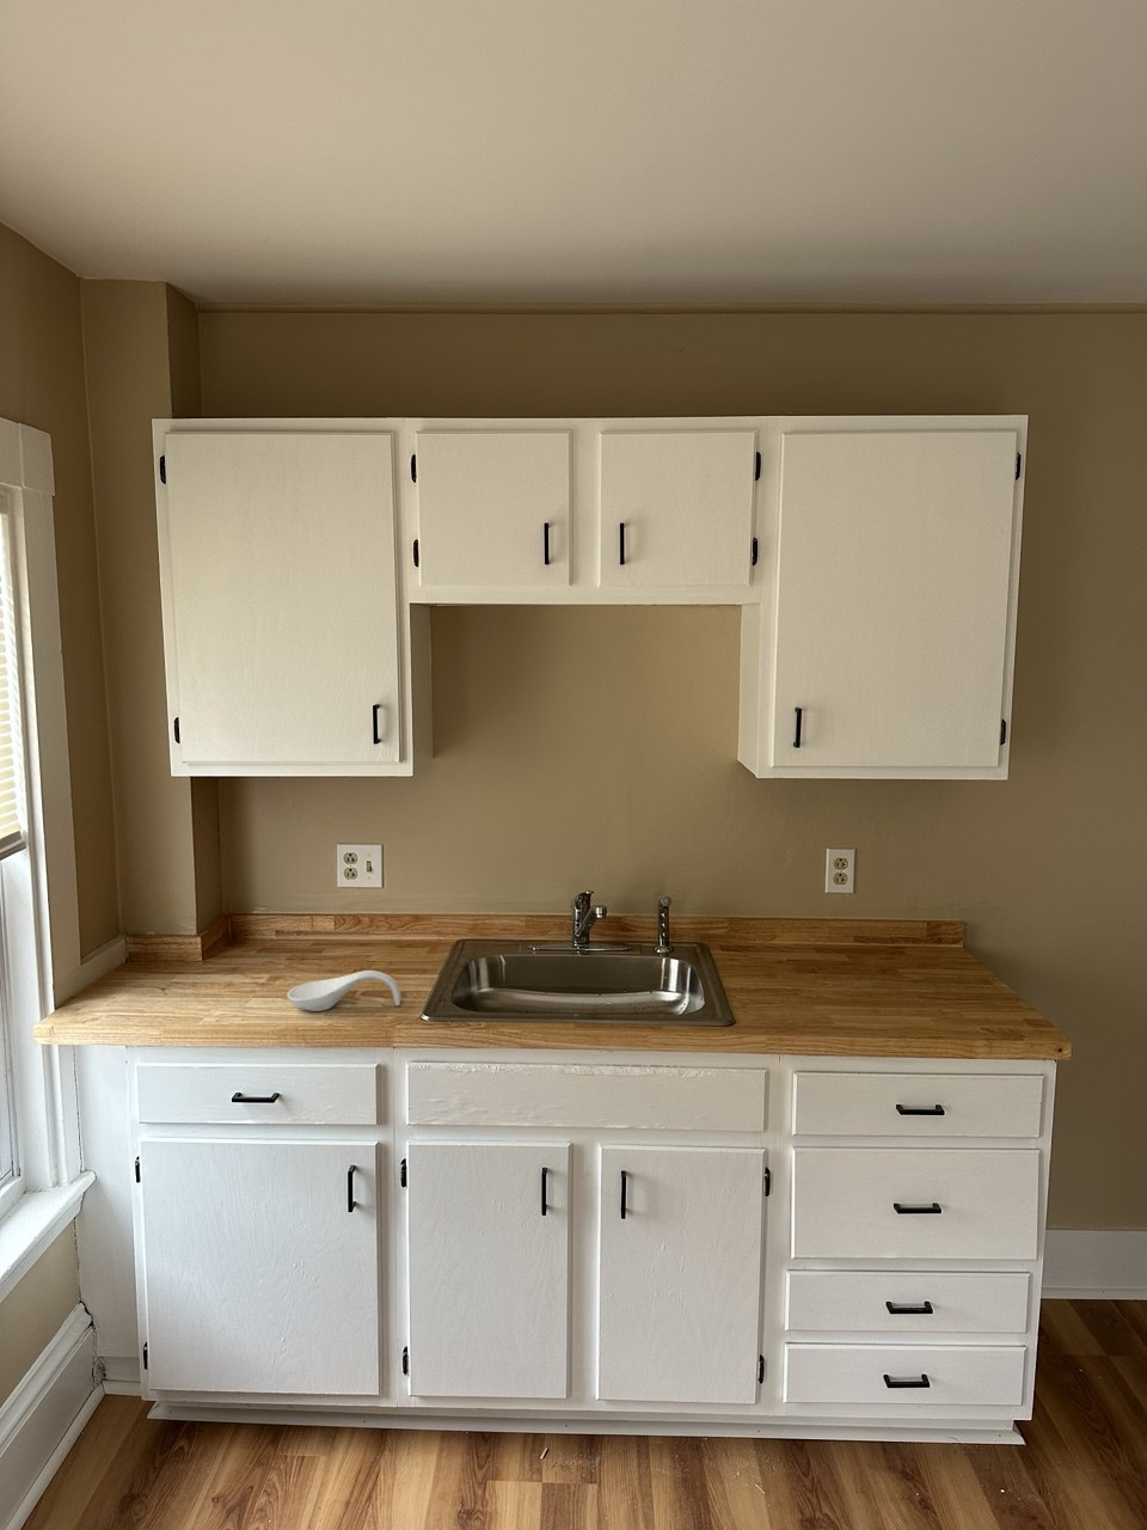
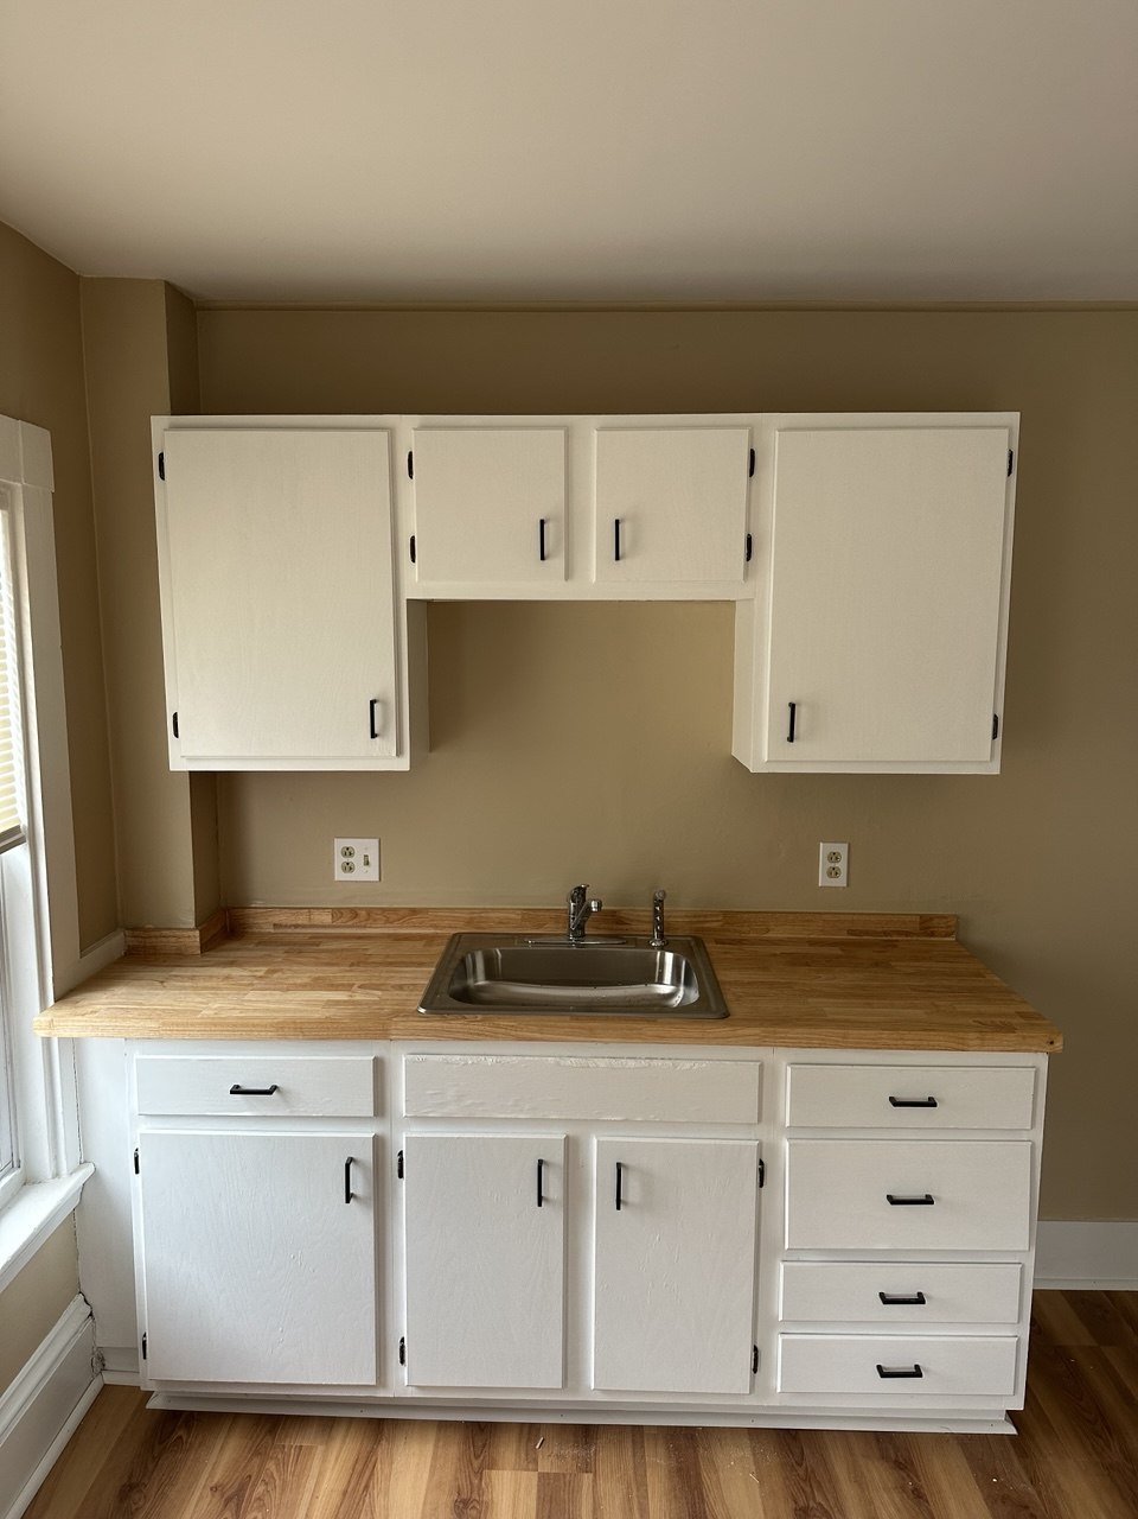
- spoon rest [286,970,401,1012]
